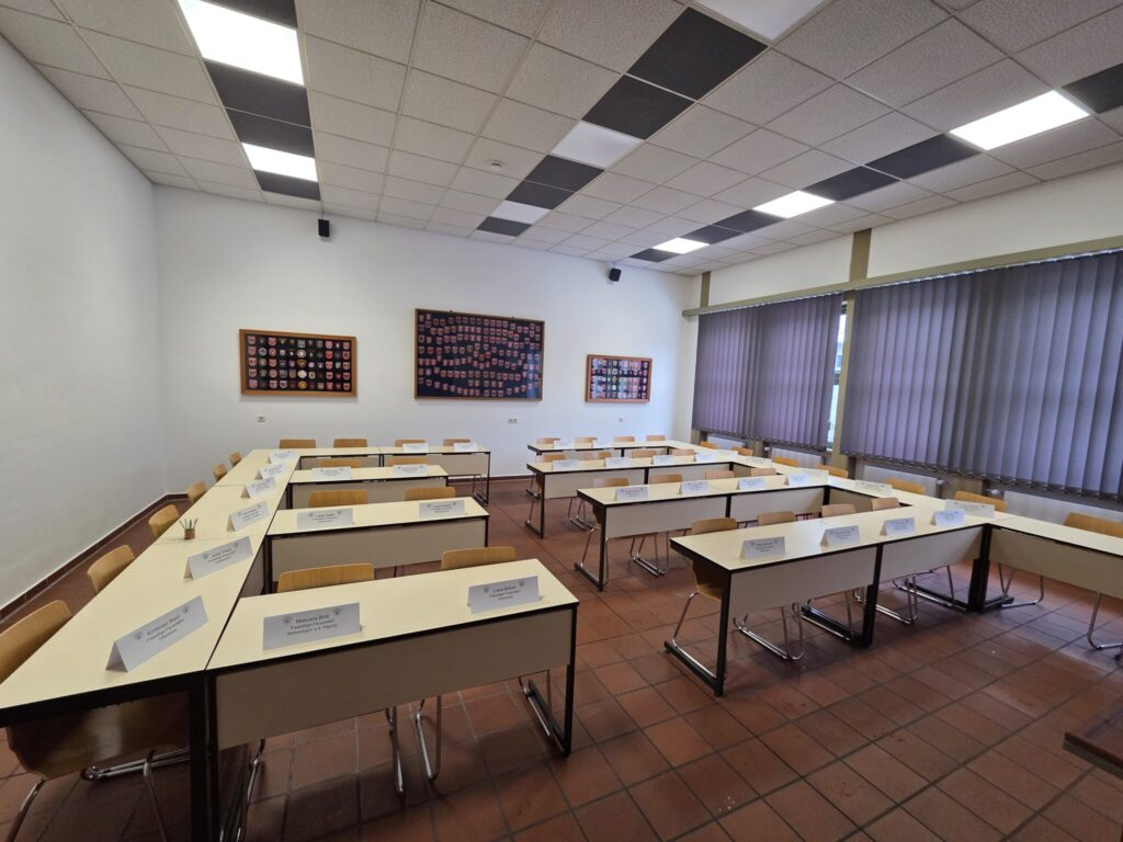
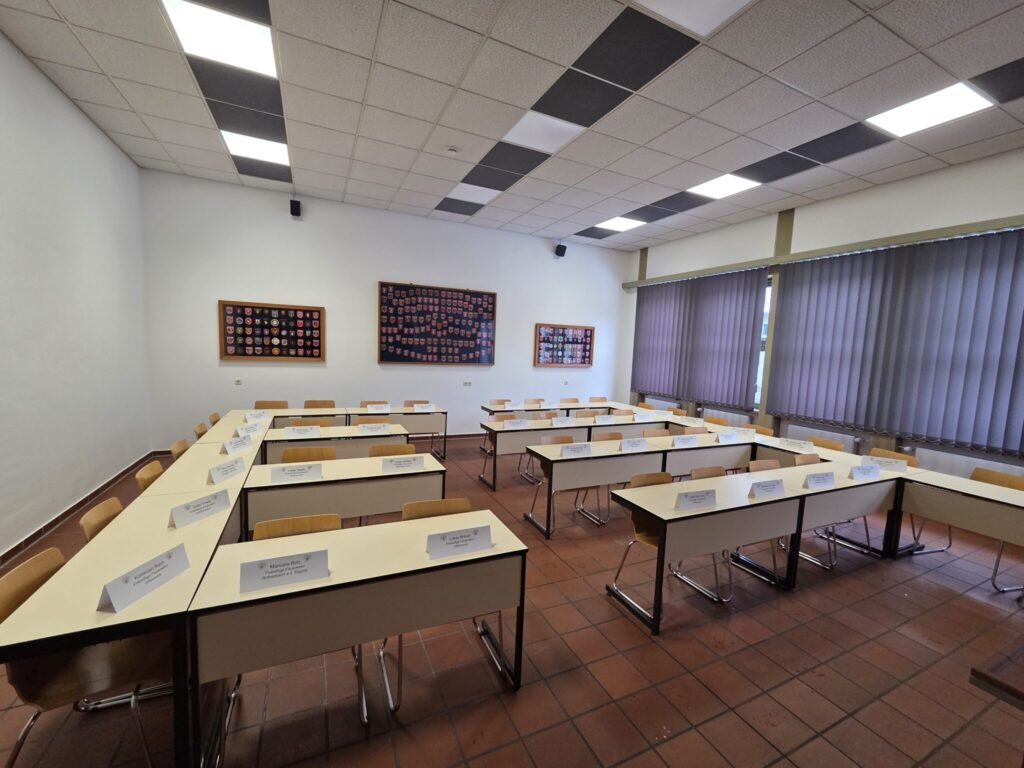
- pencil box [178,516,200,539]
